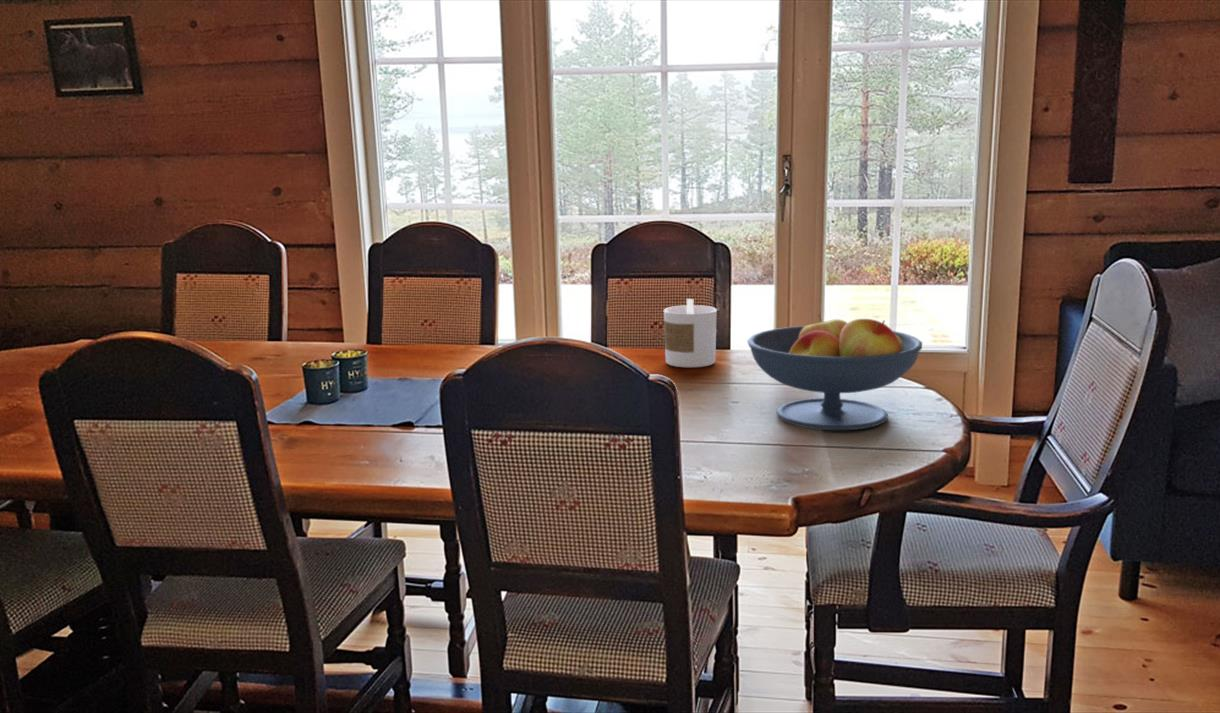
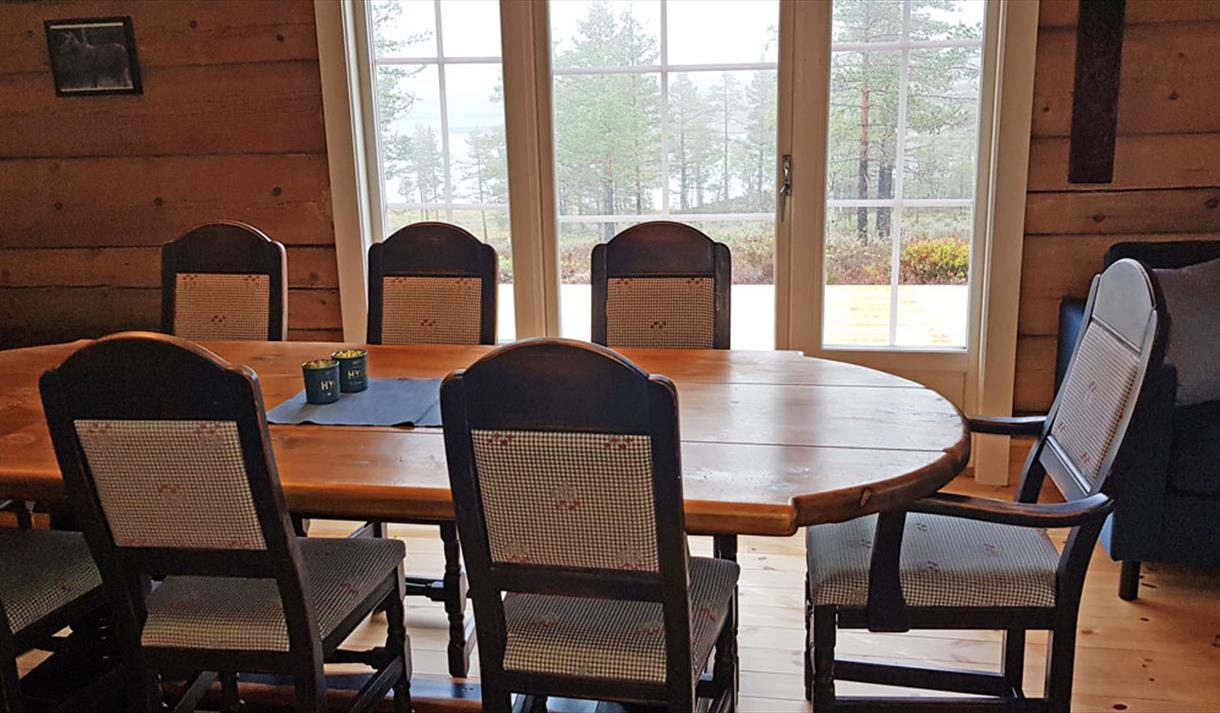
- candle [663,298,718,368]
- fruit bowl [746,313,923,431]
